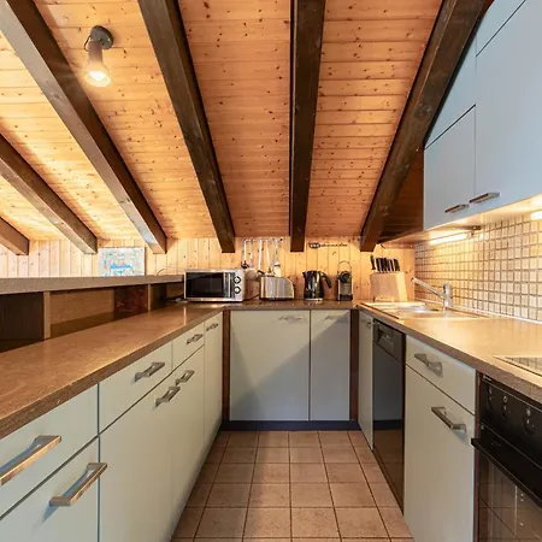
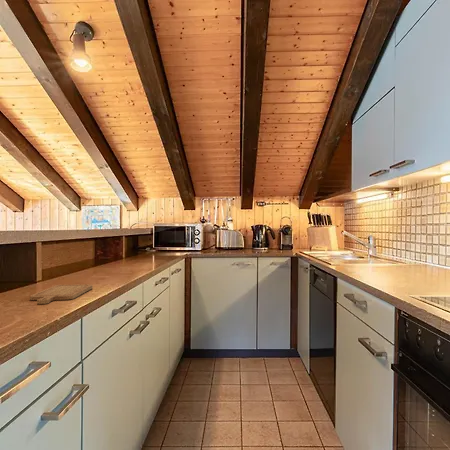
+ chopping board [29,284,93,305]
